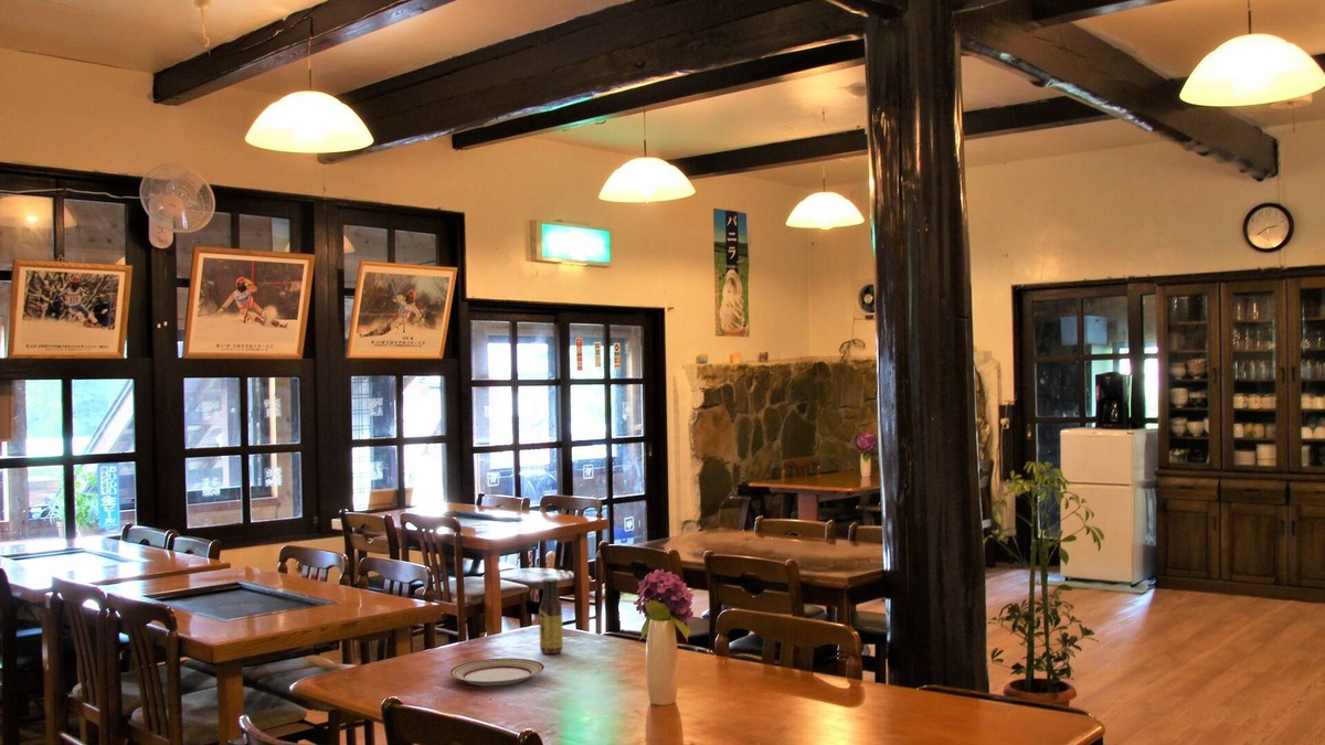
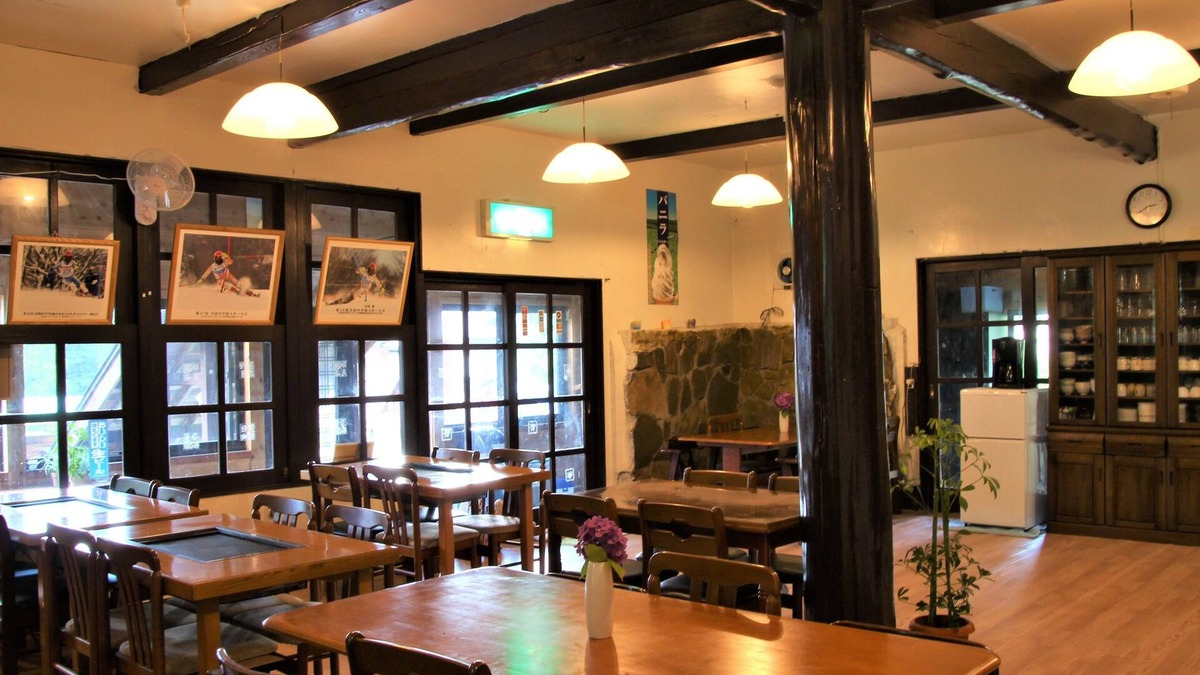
- sauce bottle [538,577,564,654]
- plate [448,657,545,687]
